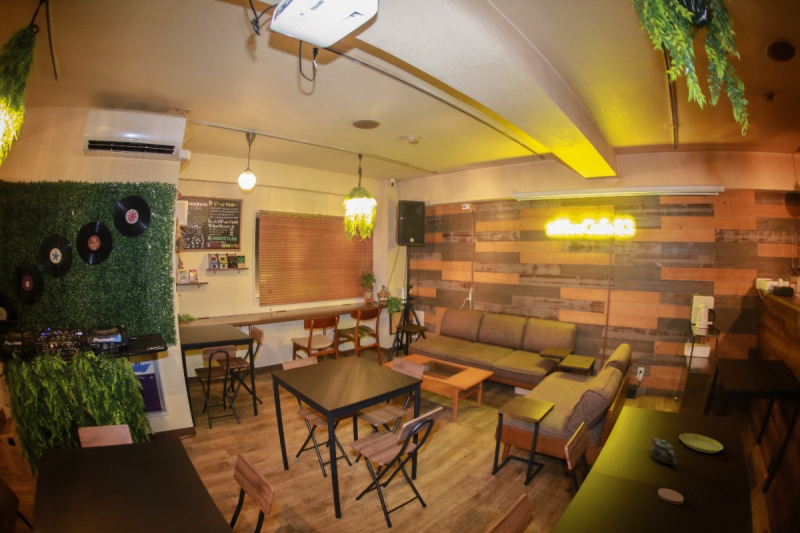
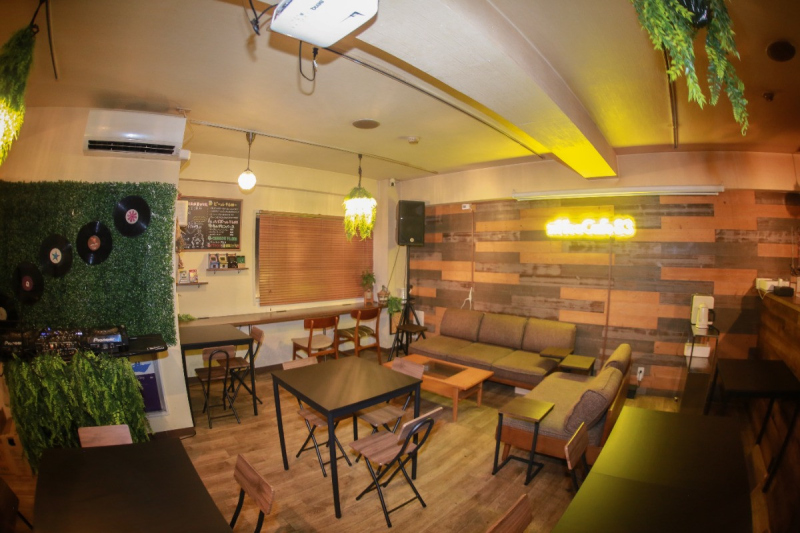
- chinaware [650,437,679,466]
- saucer [678,432,724,454]
- coaster [657,487,685,505]
